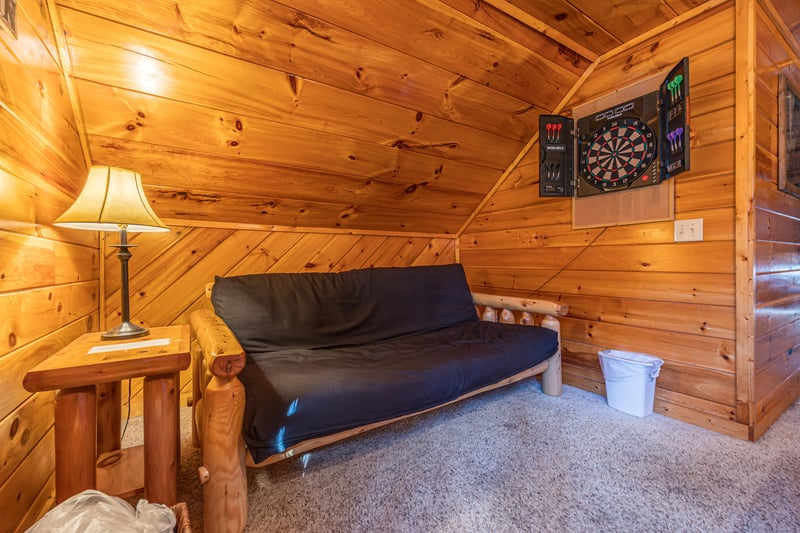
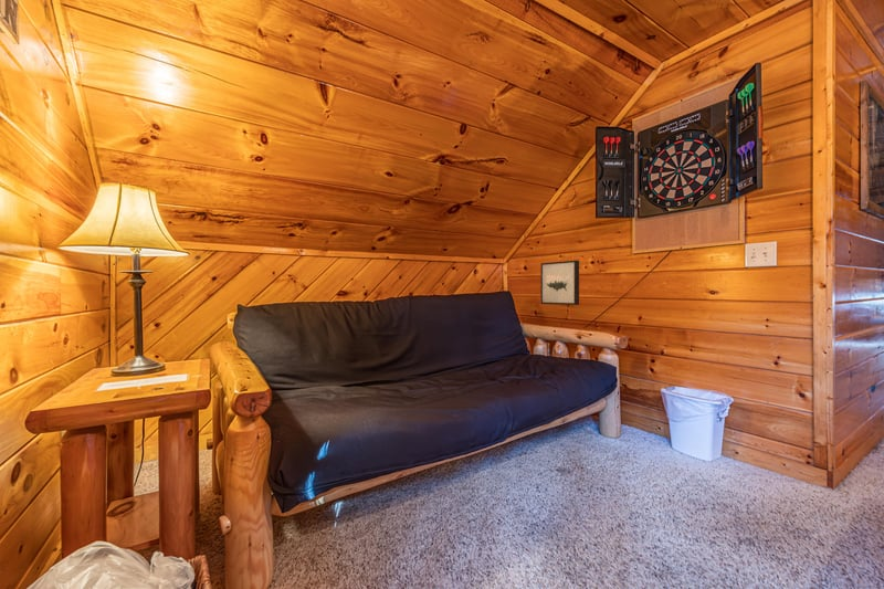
+ wall art [540,260,580,306]
